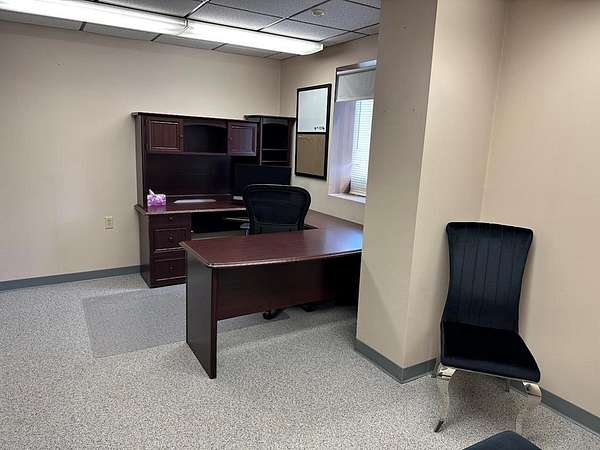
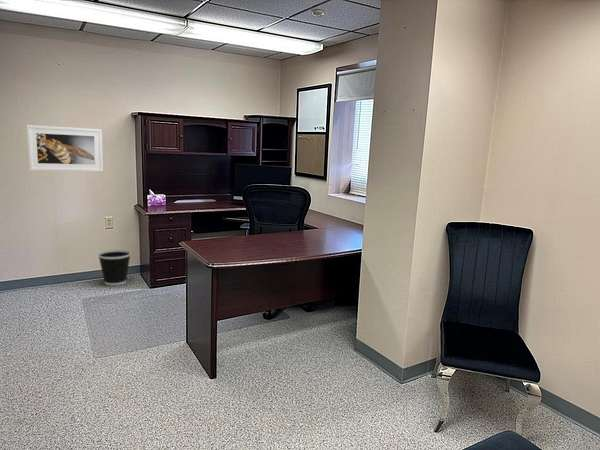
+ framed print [26,124,104,173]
+ wastebasket [97,249,132,287]
